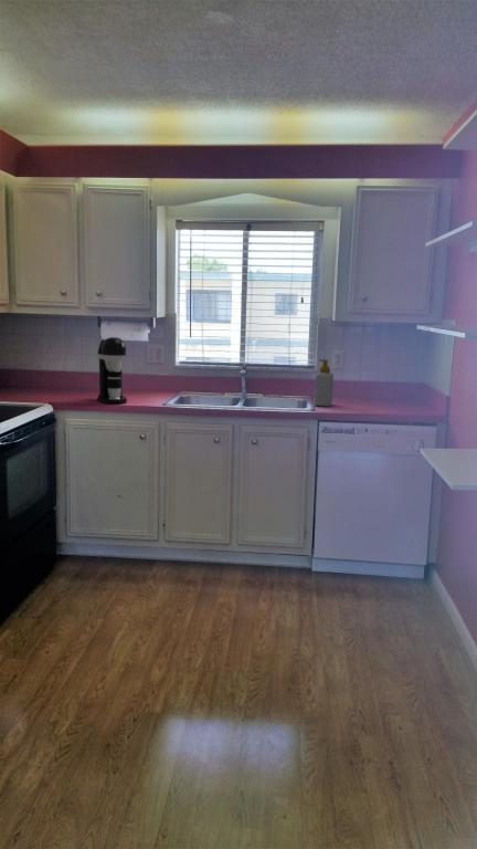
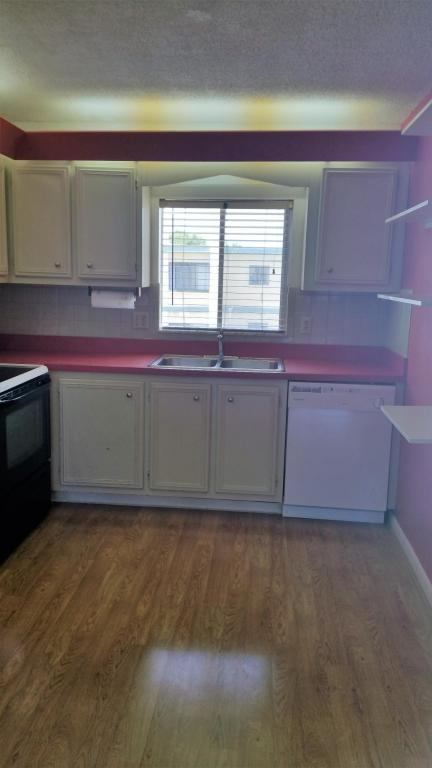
- coffee maker [96,336,128,405]
- soap bottle [312,358,335,408]
